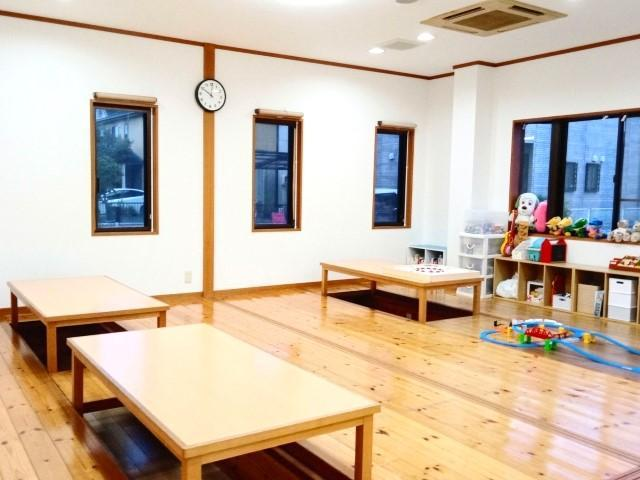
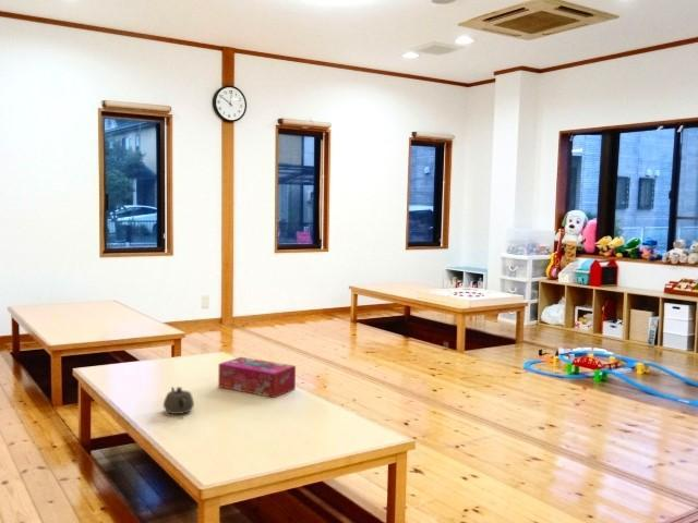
+ tissue box [217,356,297,399]
+ teapot [163,386,195,415]
